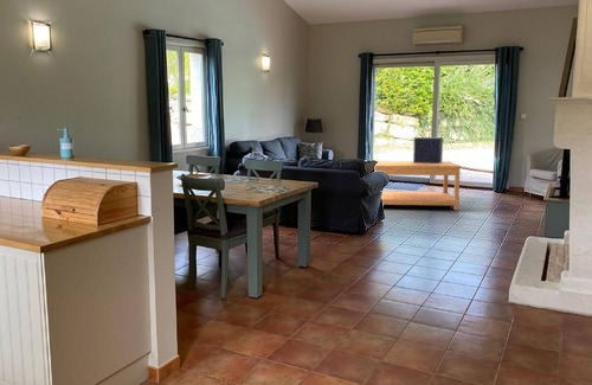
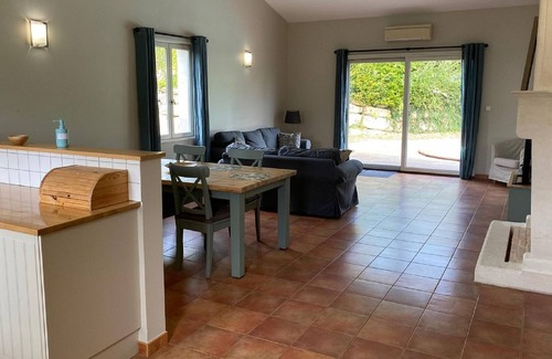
- coffee table [374,160,462,211]
- decorative cube [412,136,444,163]
